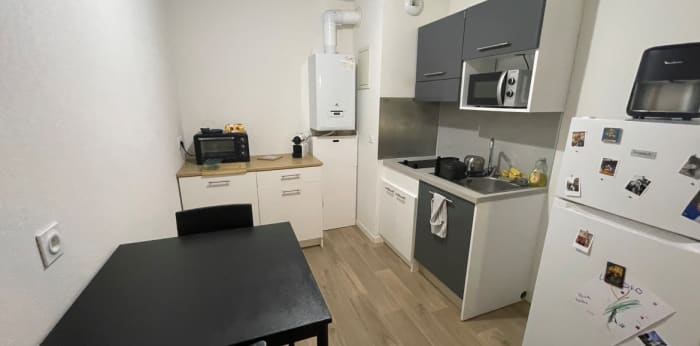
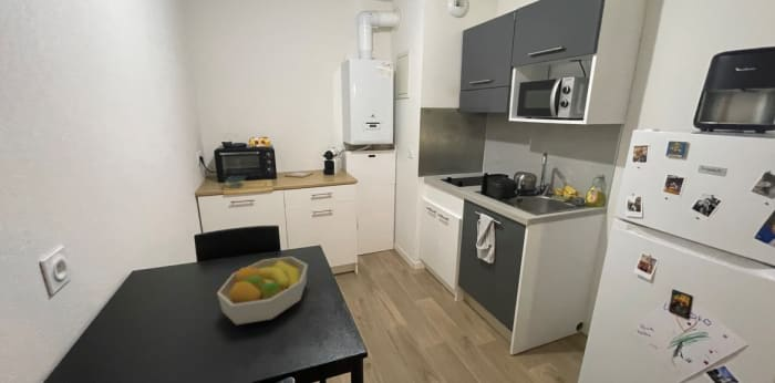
+ fruit bowl [216,256,309,325]
